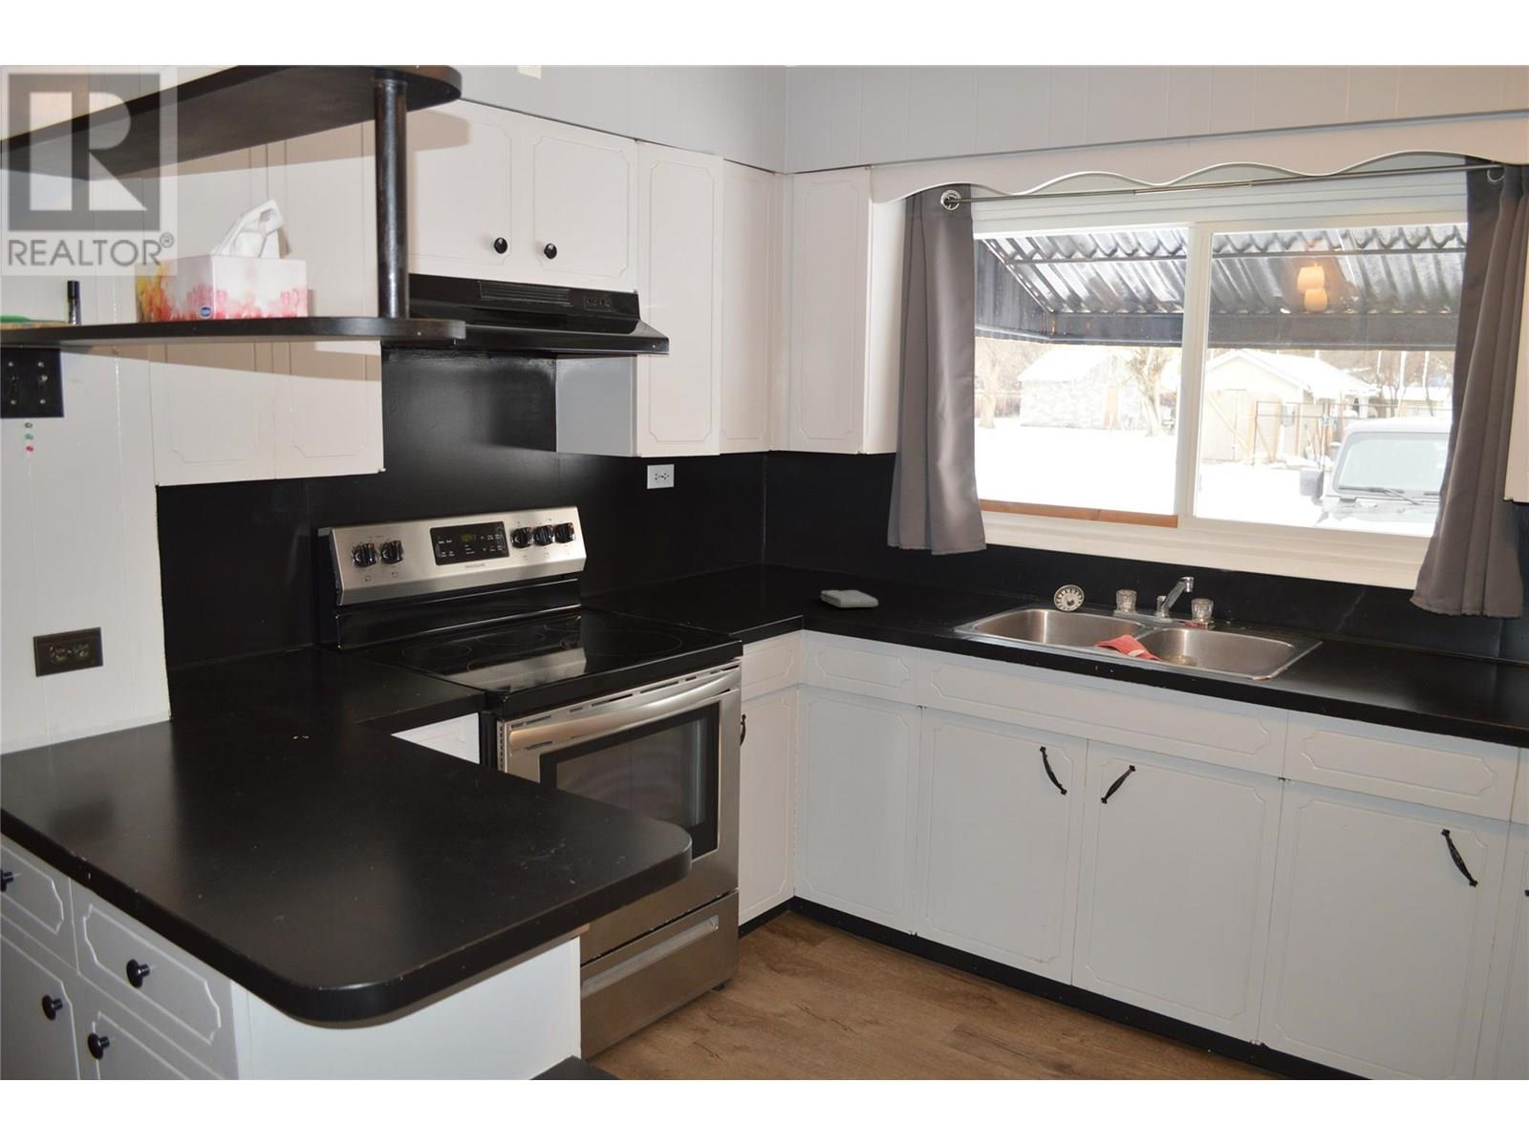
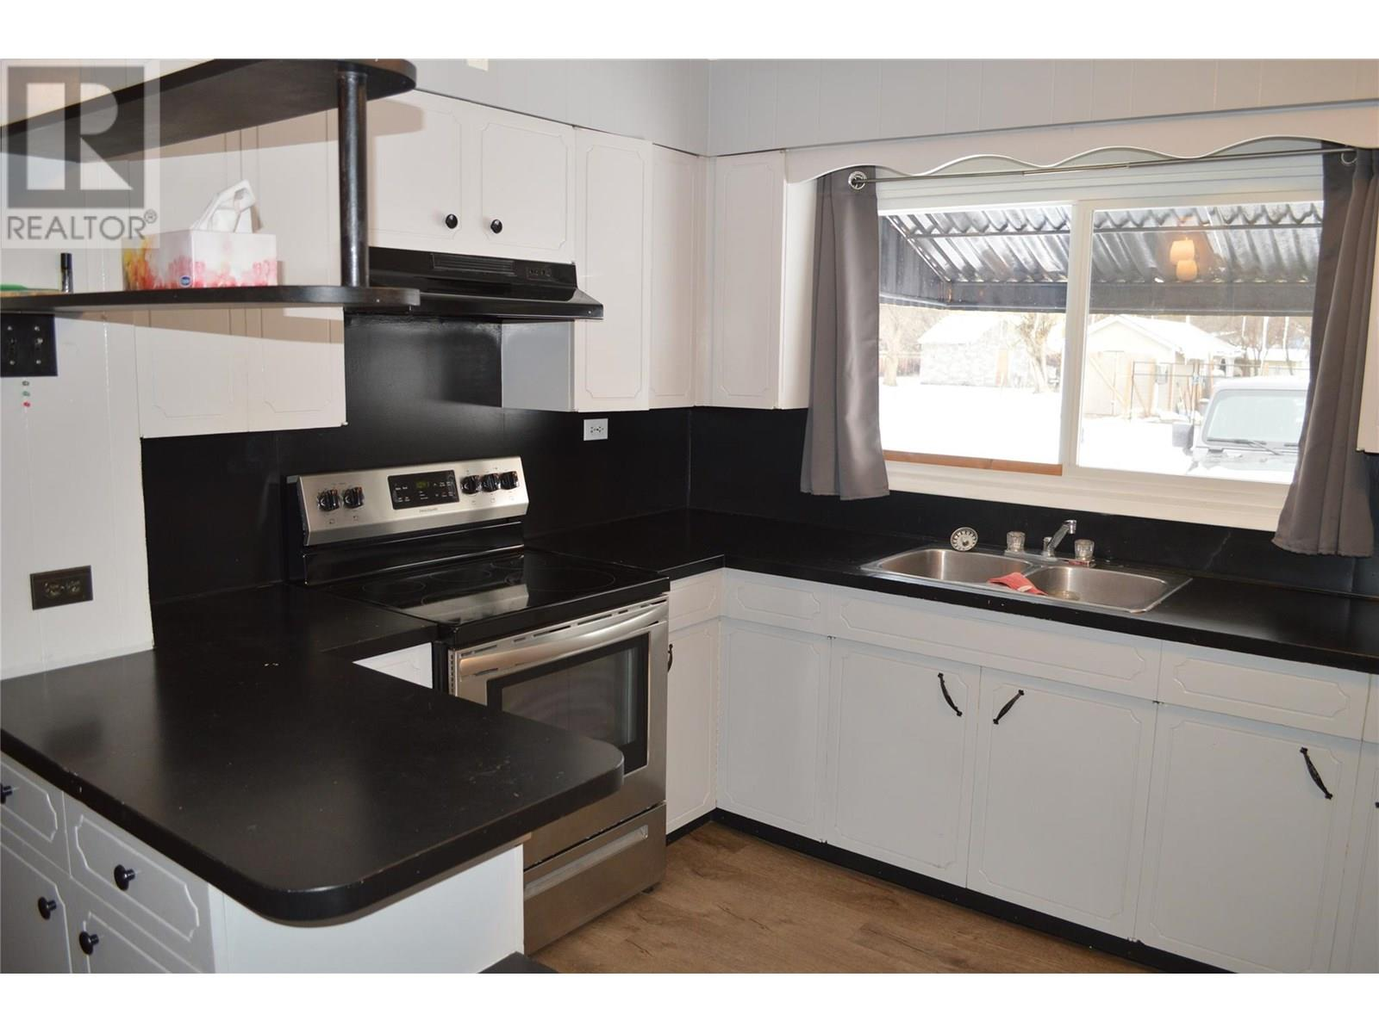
- washcloth [820,589,879,608]
